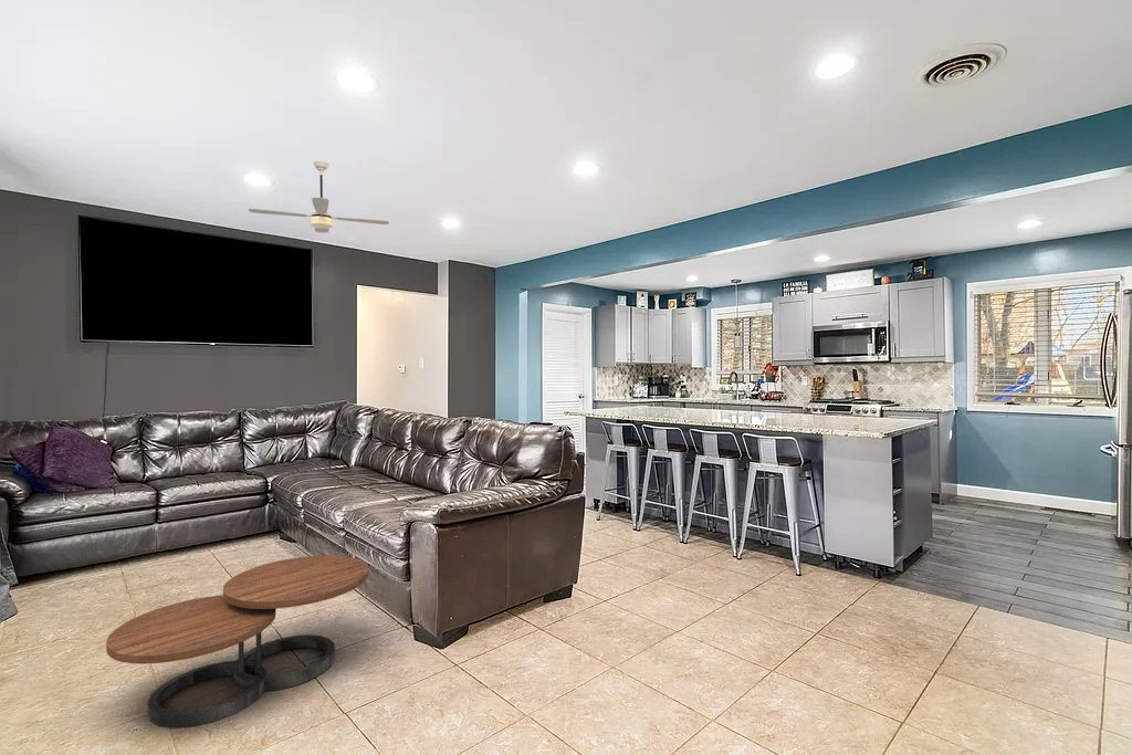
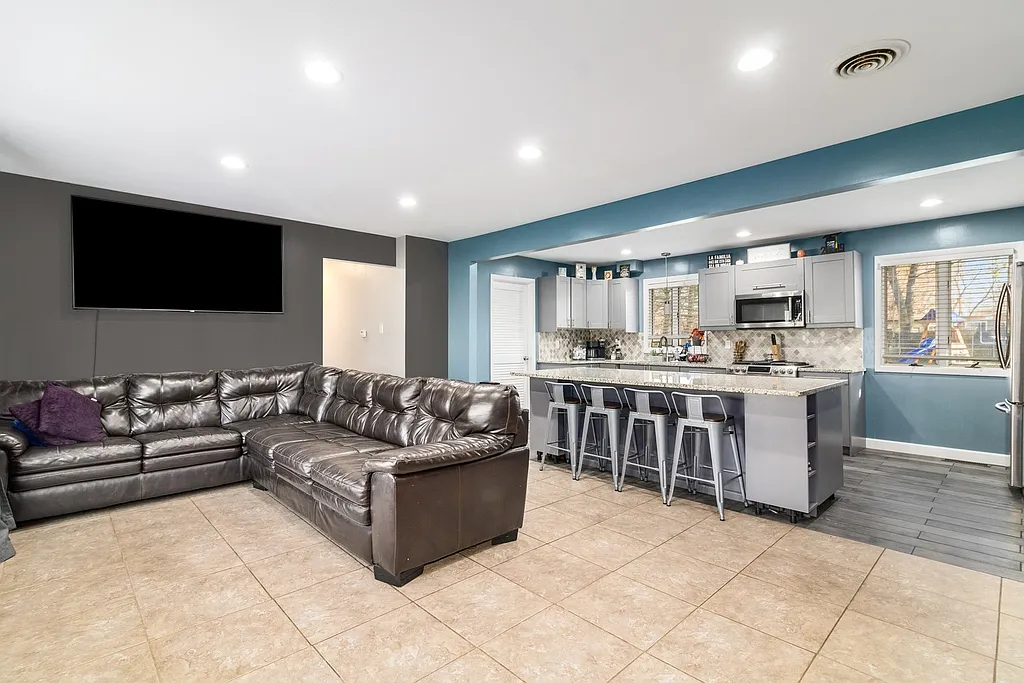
- ceiling fan [248,159,390,233]
- coffee table [105,554,369,730]
